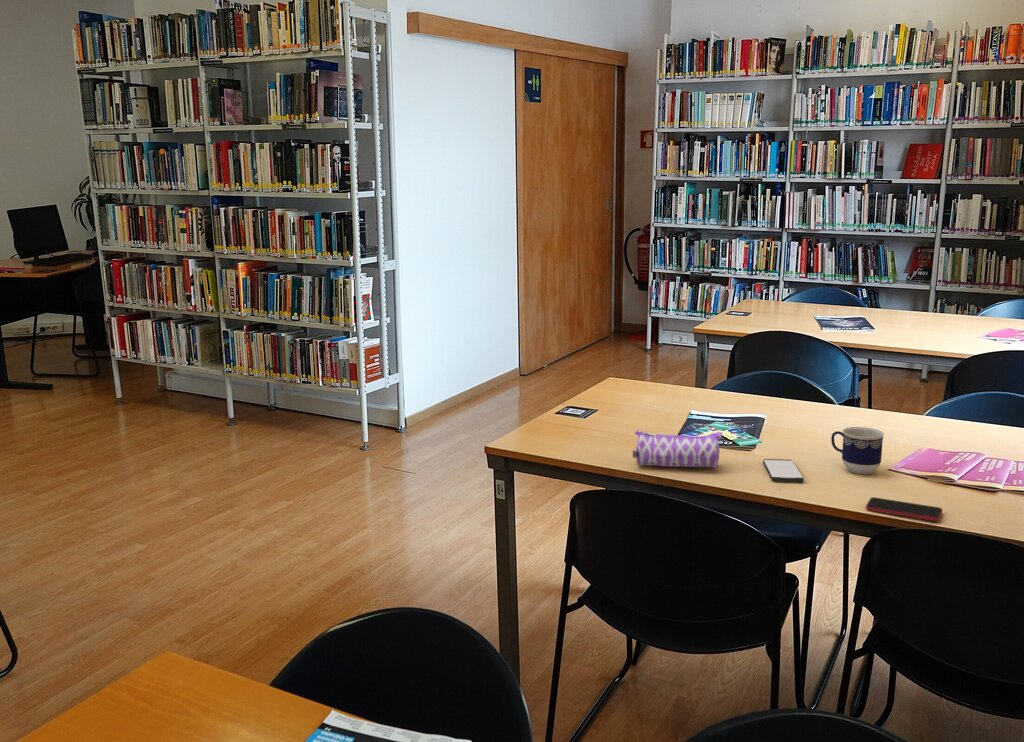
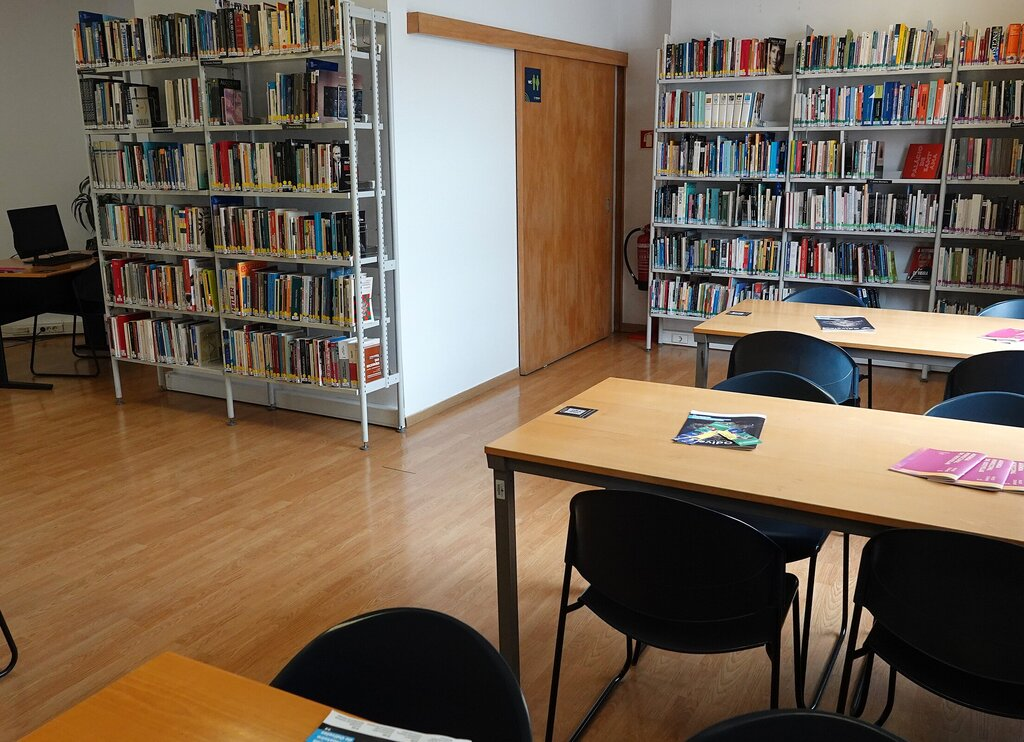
- smartphone [865,496,944,522]
- pencil case [632,428,723,469]
- smartphone [762,458,805,483]
- cup [830,426,885,475]
